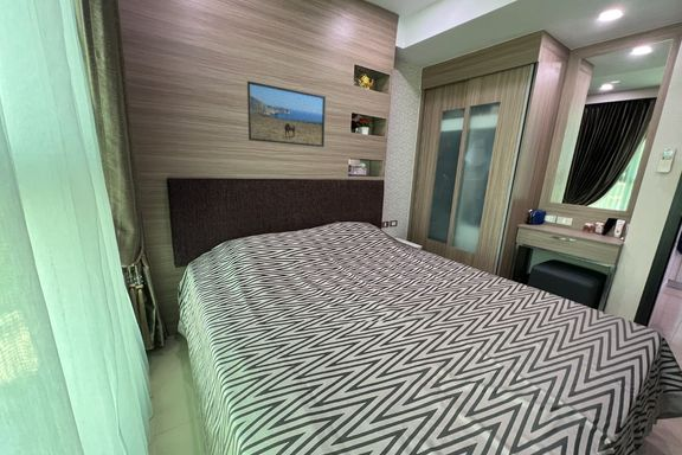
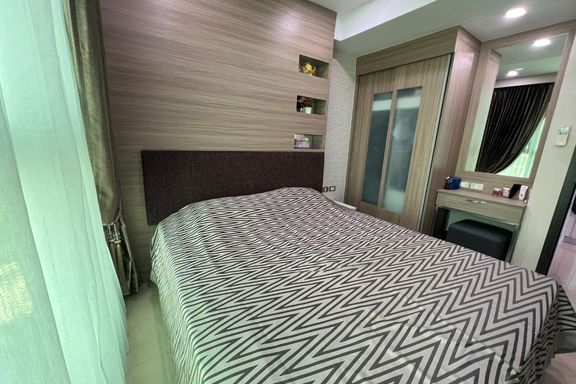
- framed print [246,79,327,148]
